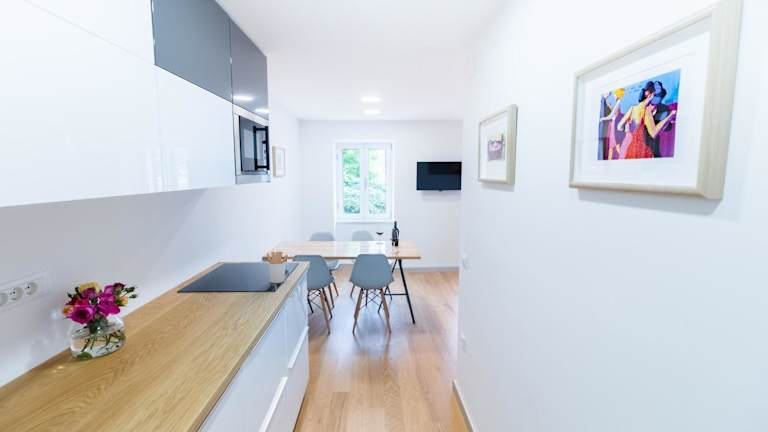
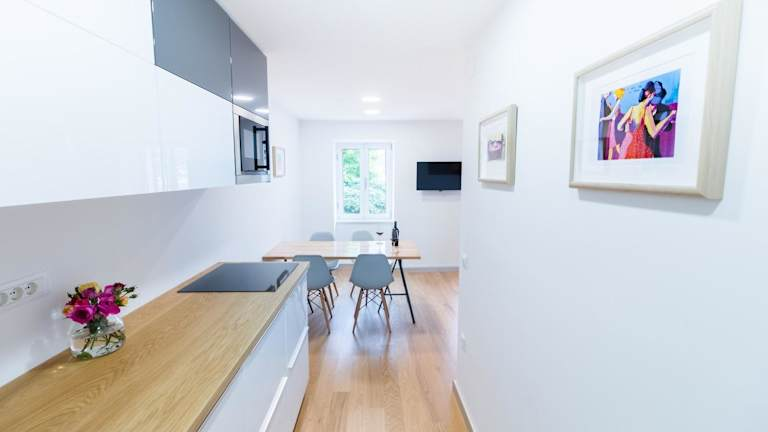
- utensil holder [266,250,289,284]
